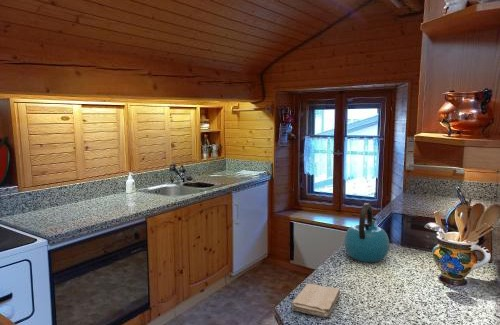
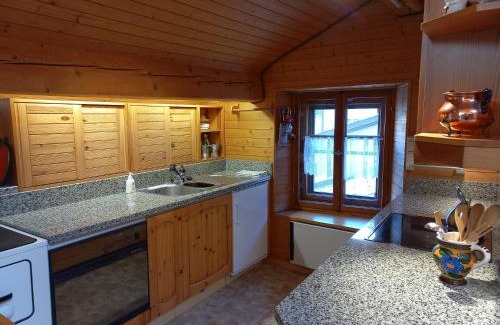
- kettle [343,202,390,263]
- washcloth [291,282,341,318]
